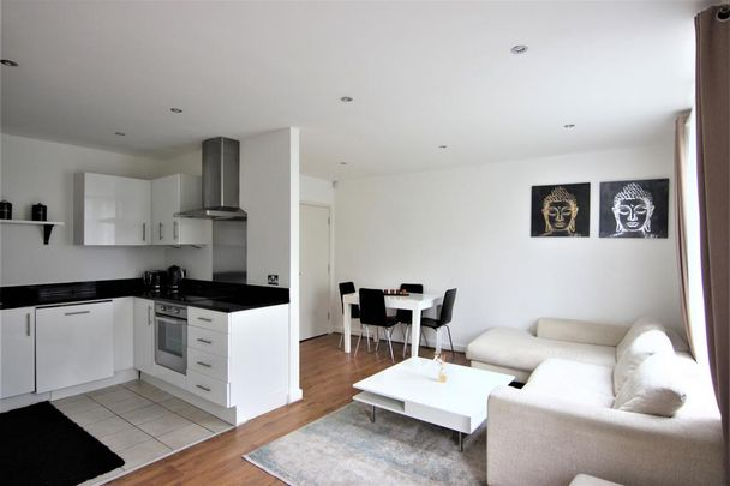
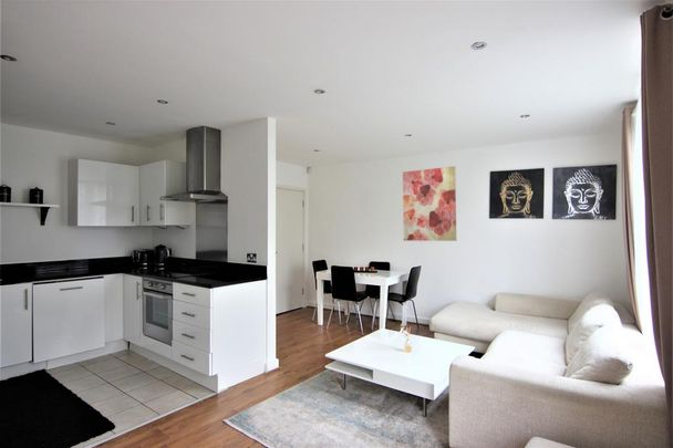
+ wall art [402,165,457,242]
